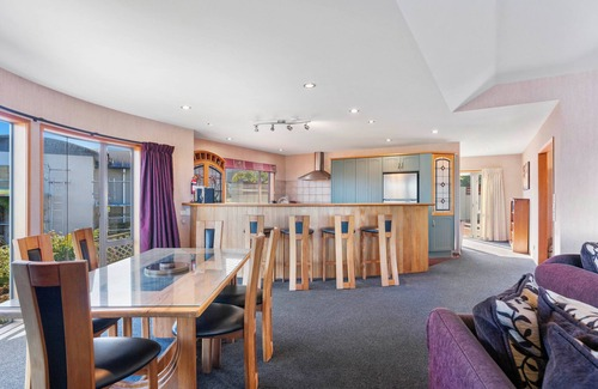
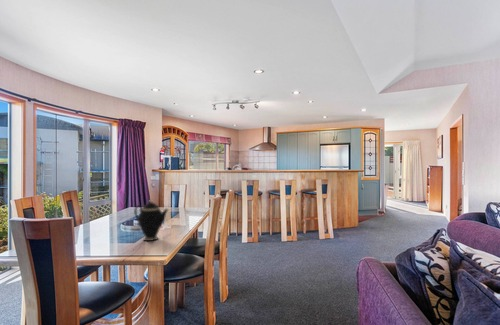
+ teapot [133,198,170,242]
